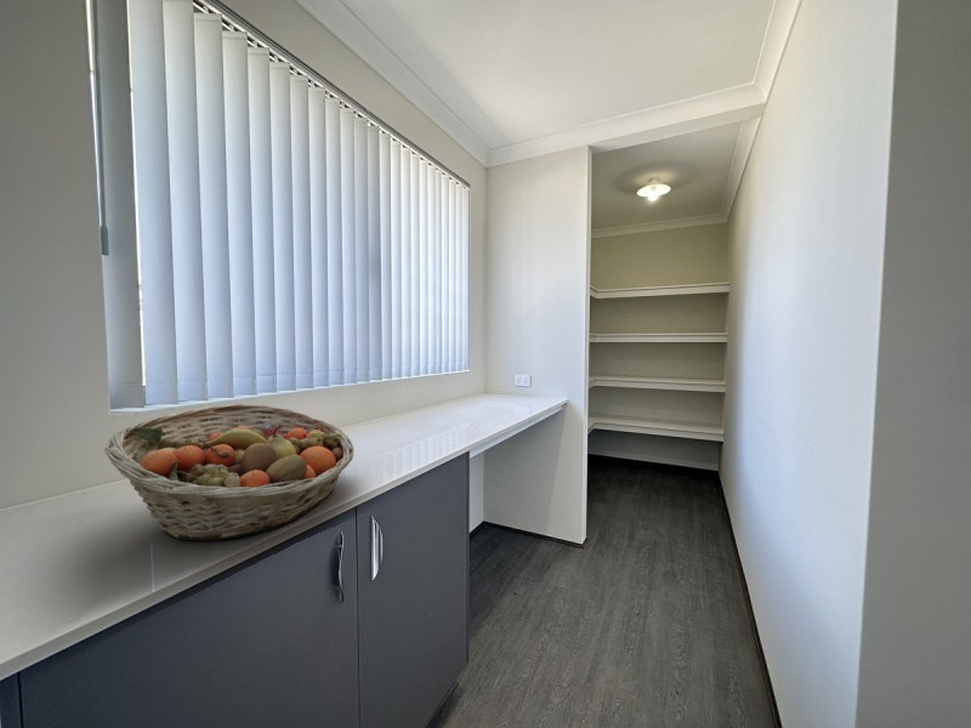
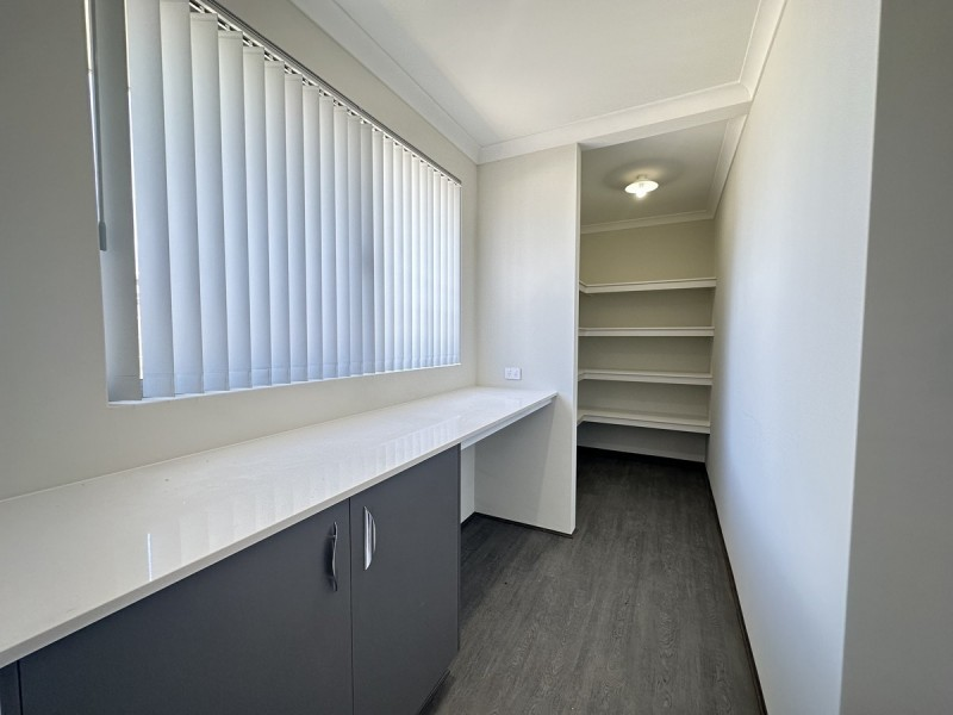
- fruit basket [103,403,354,541]
